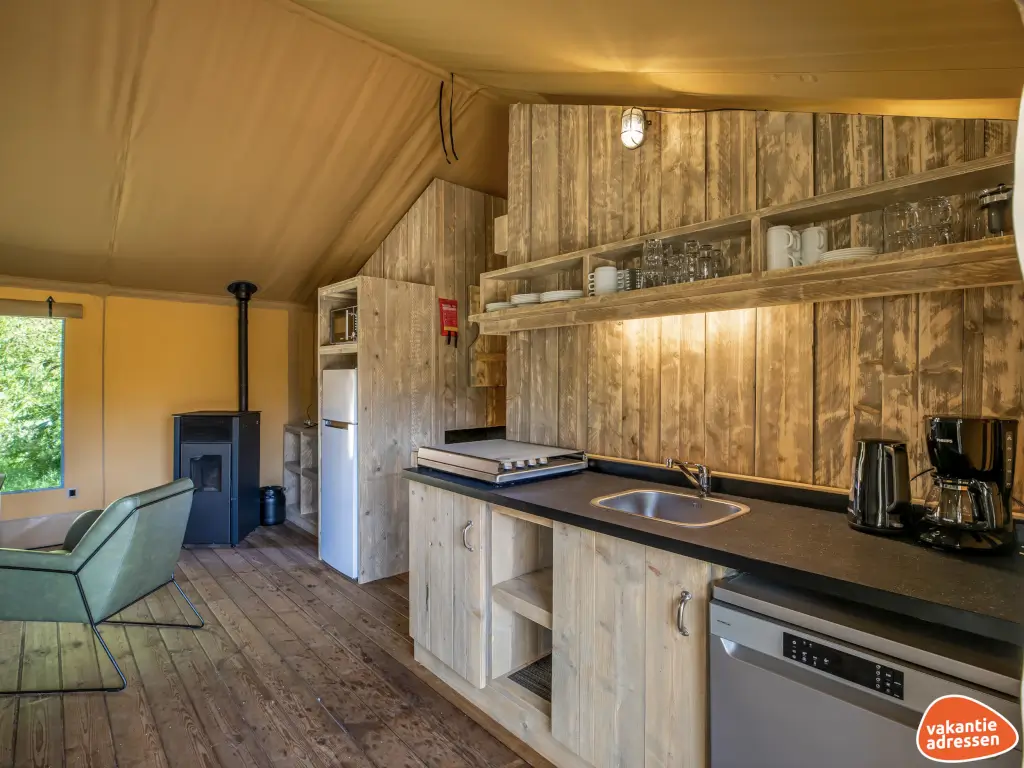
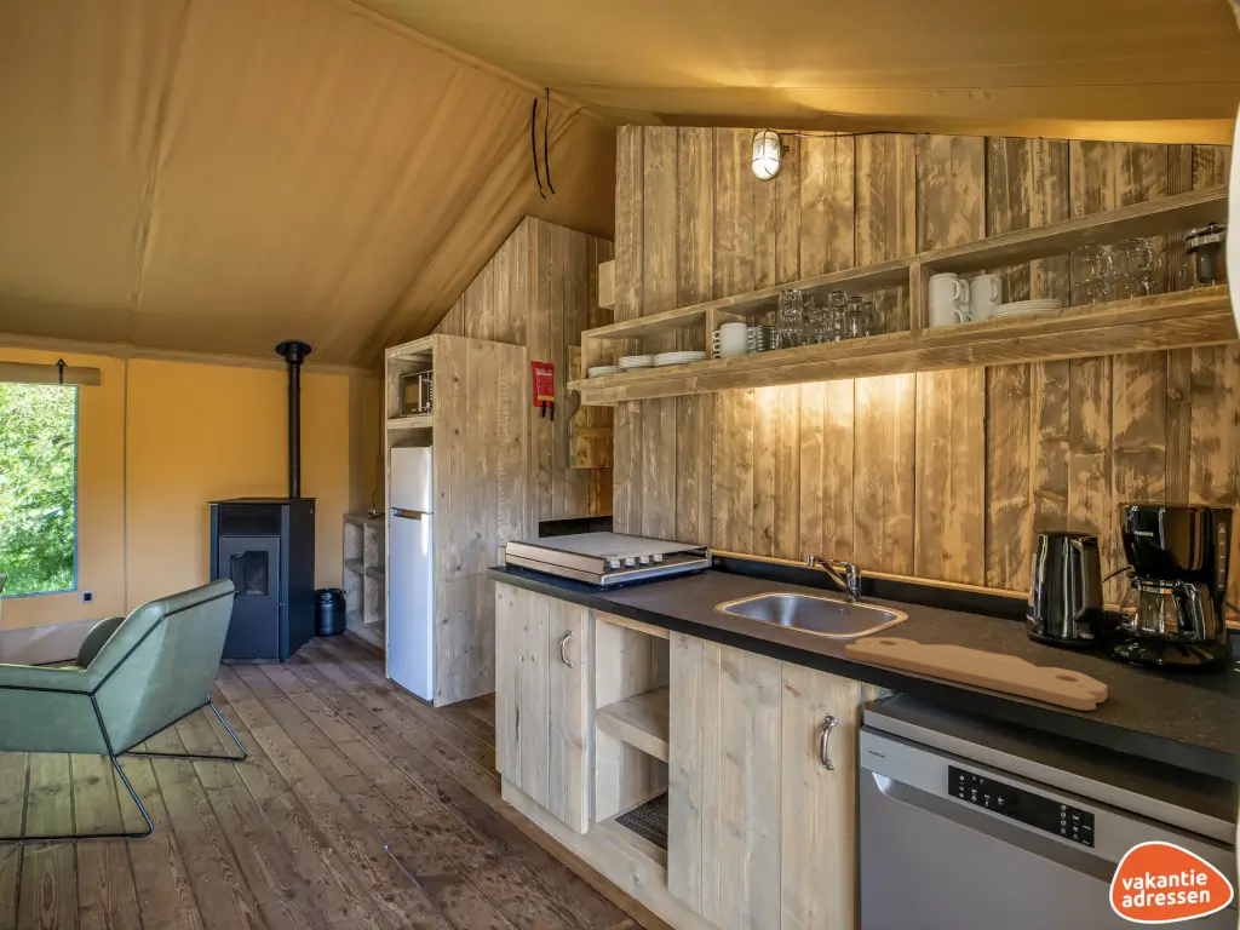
+ cutting board [844,636,1109,711]
